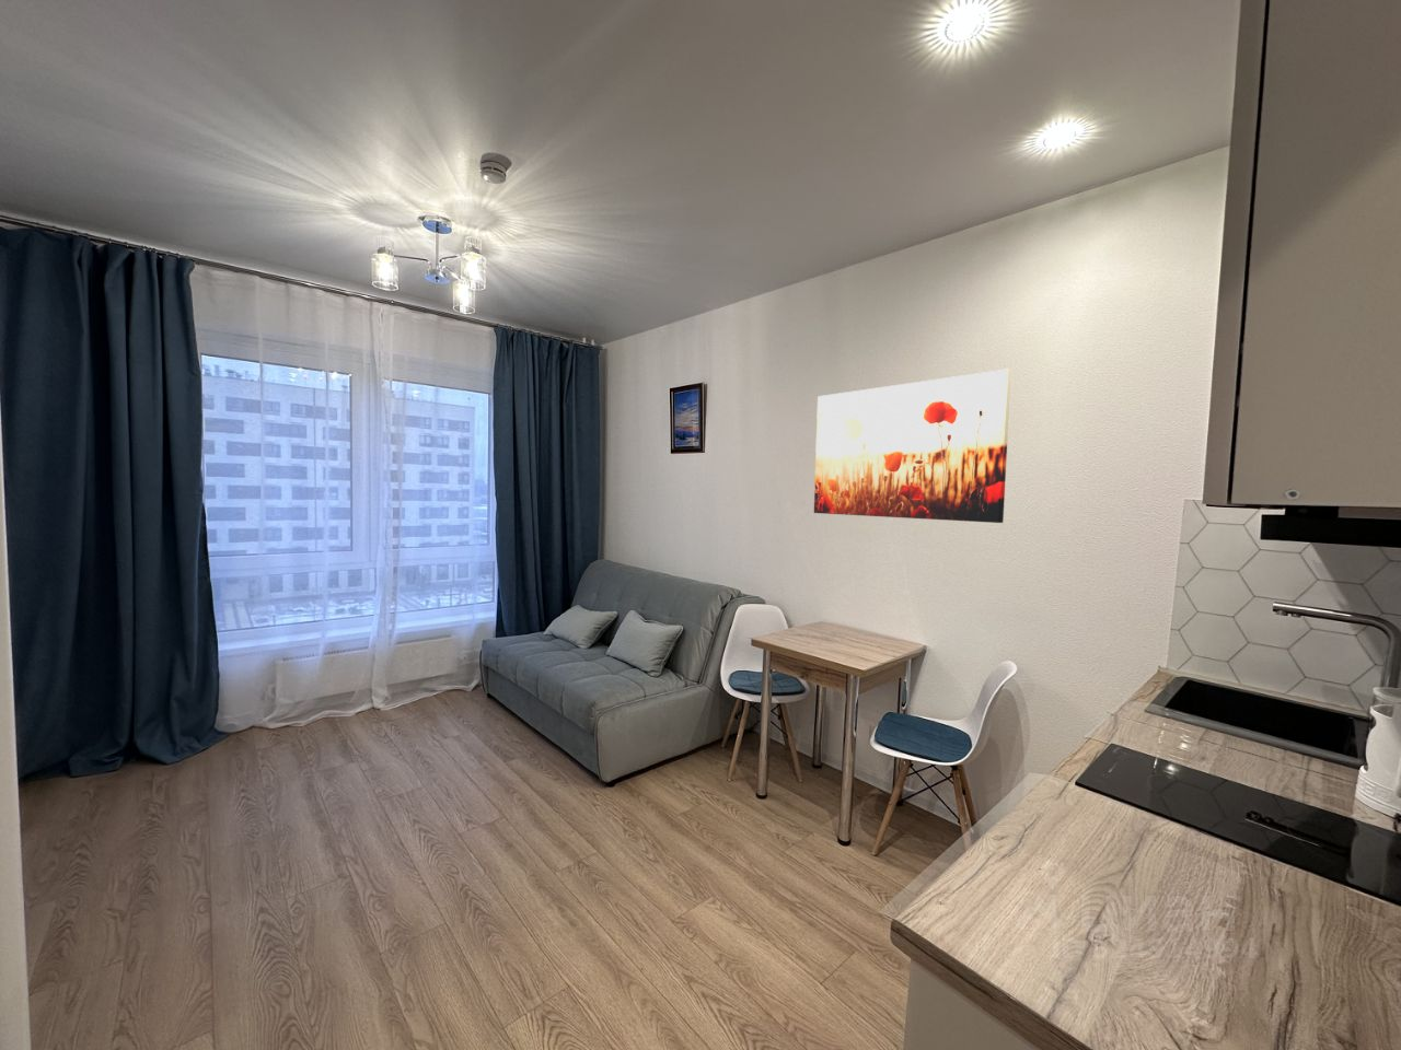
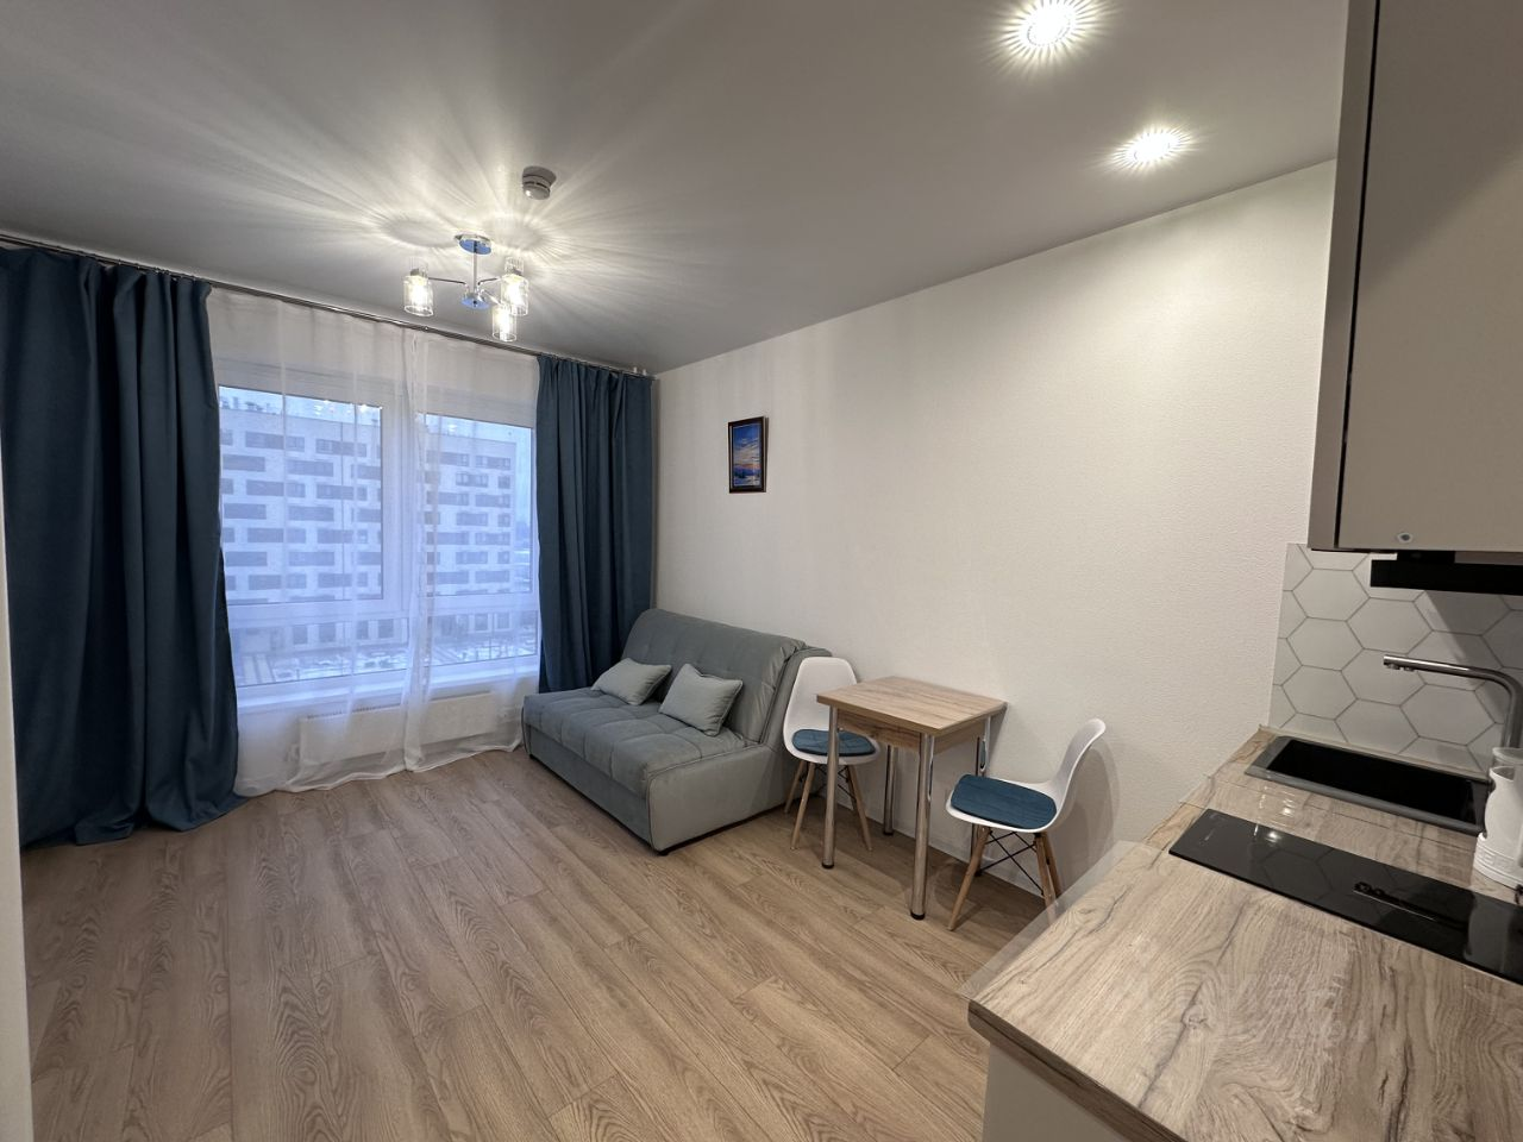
- wall art [813,368,1013,524]
